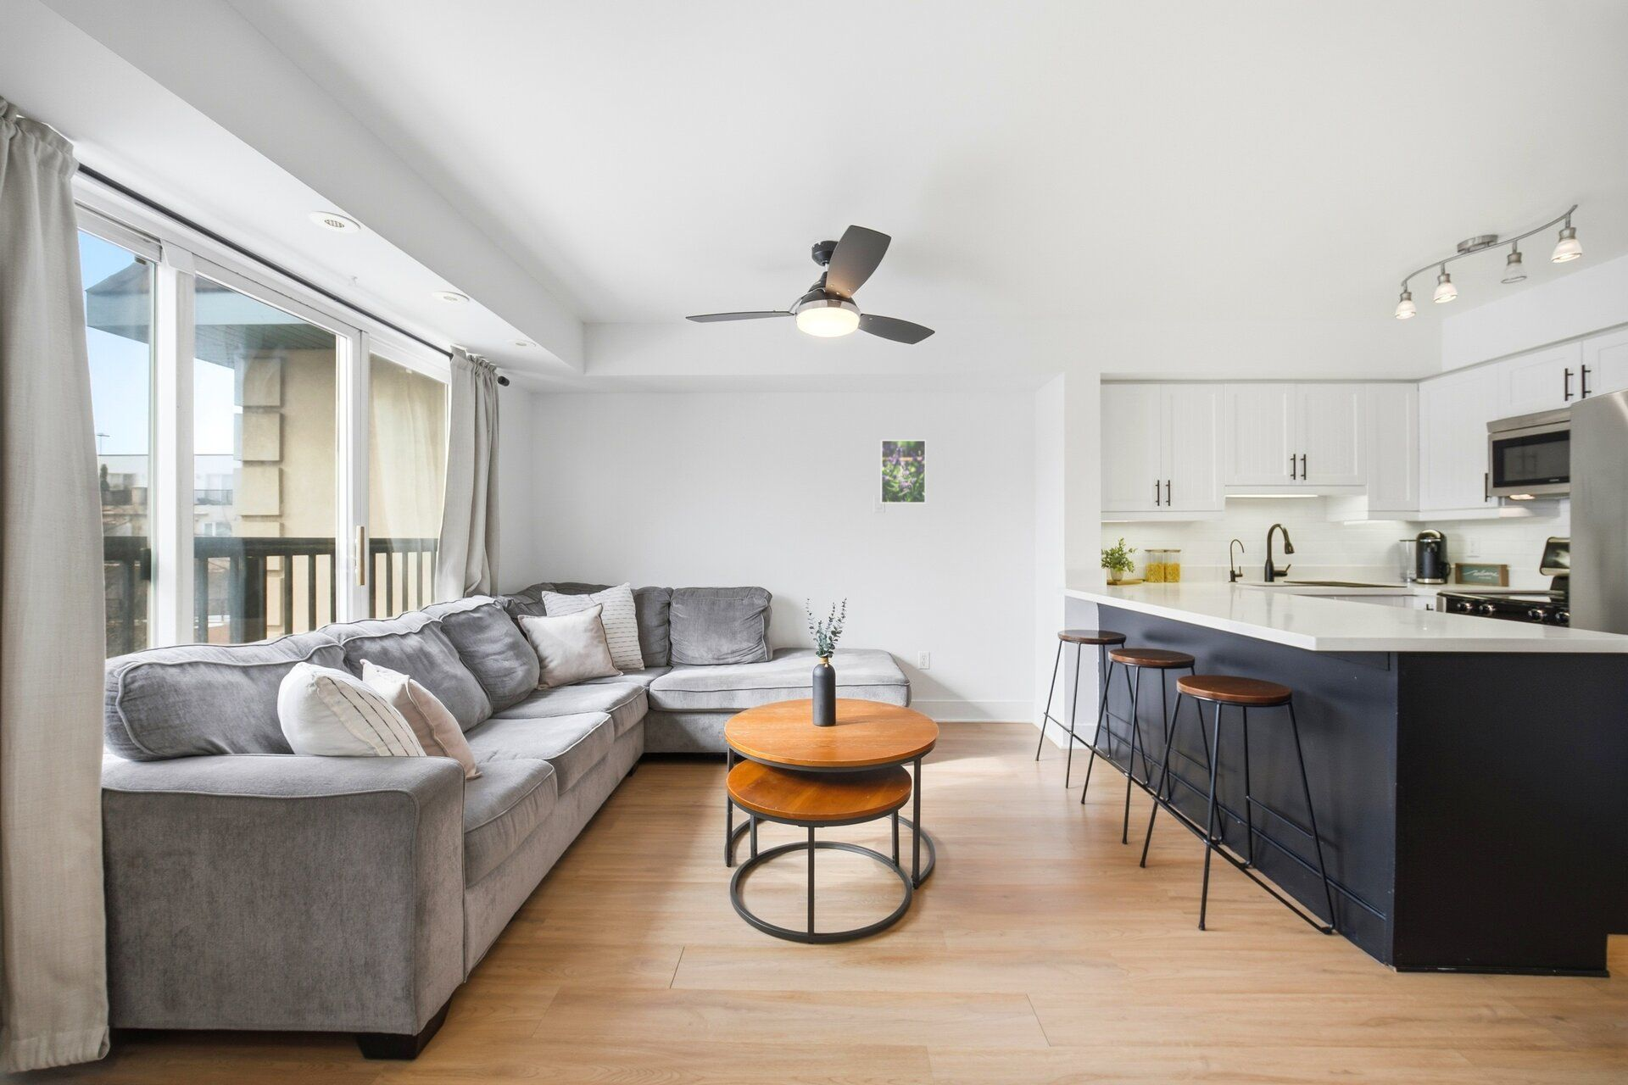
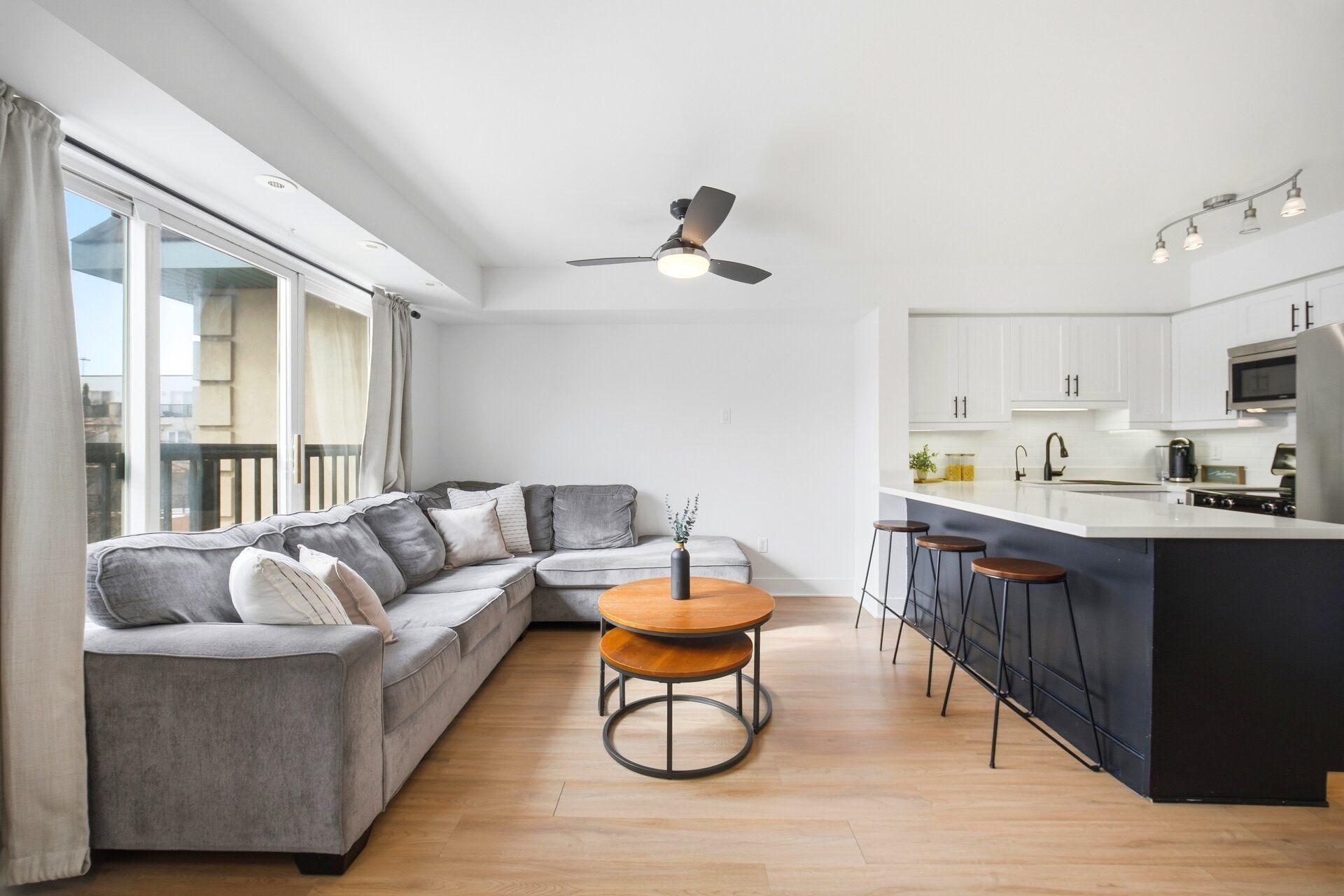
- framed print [881,440,927,504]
